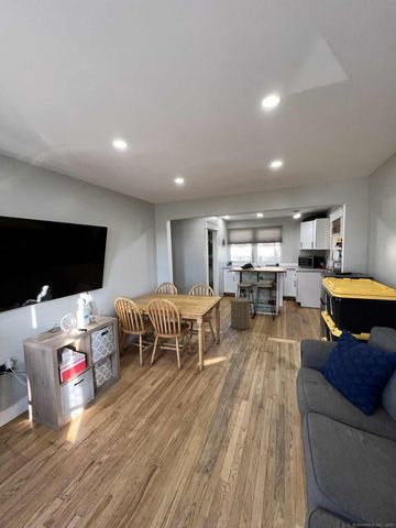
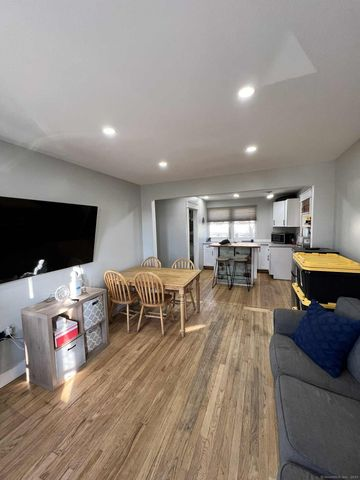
- laundry hamper [228,294,253,330]
